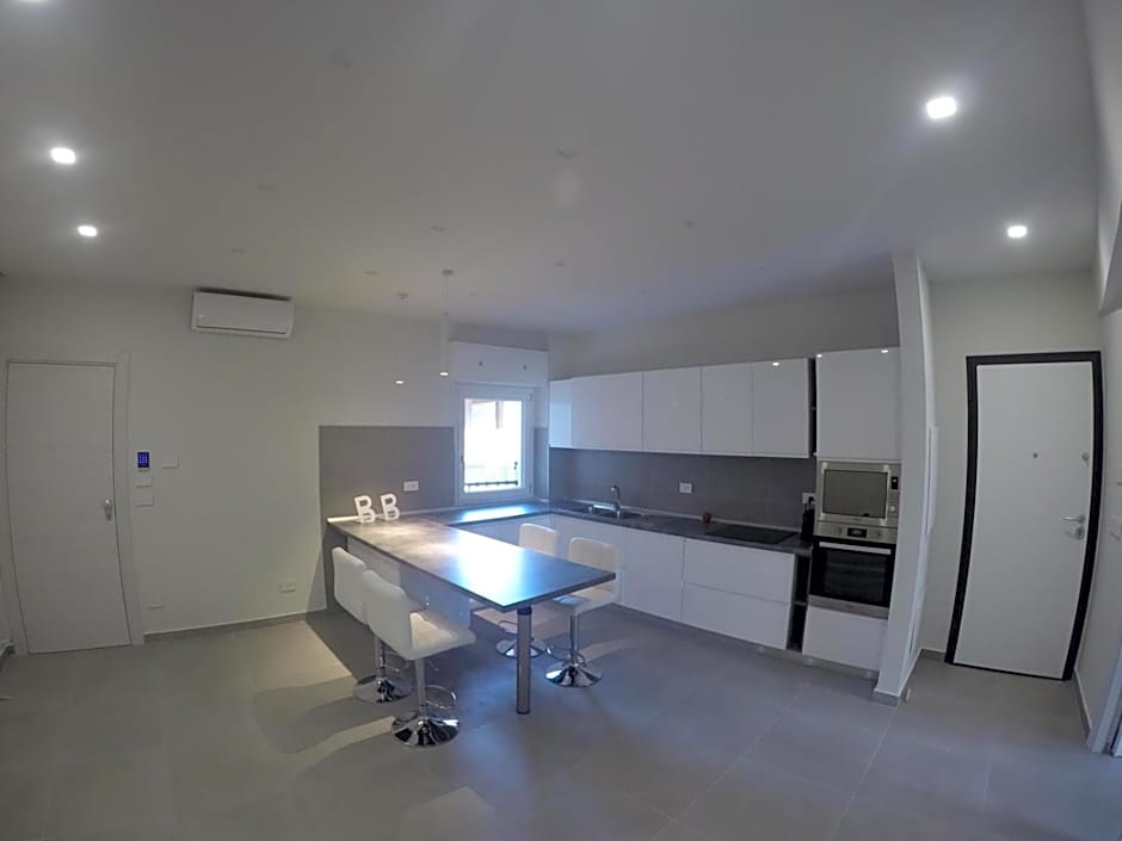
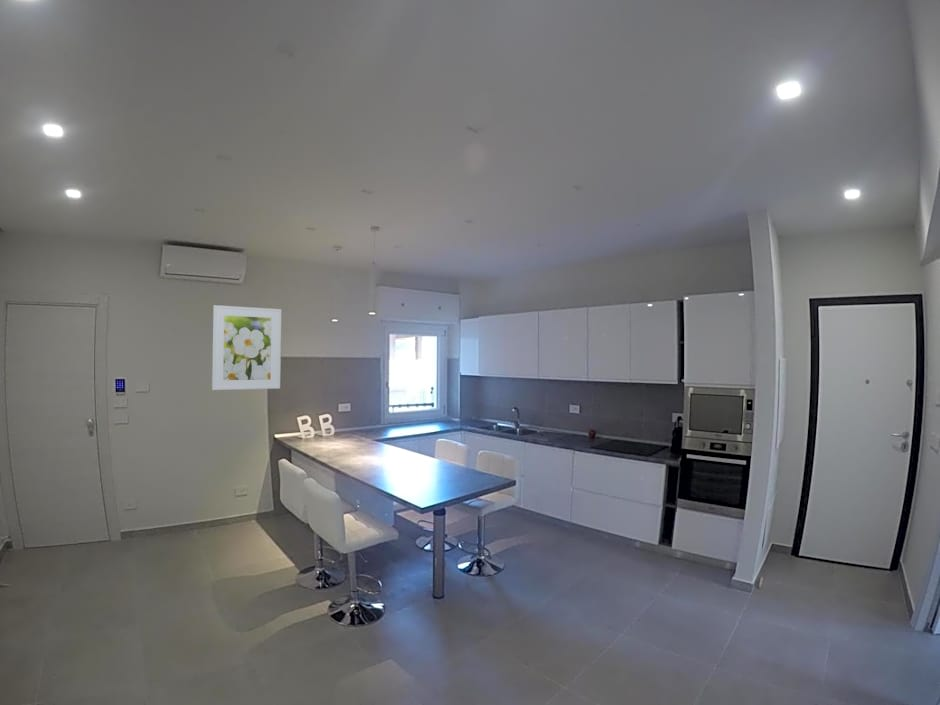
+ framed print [211,304,282,391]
